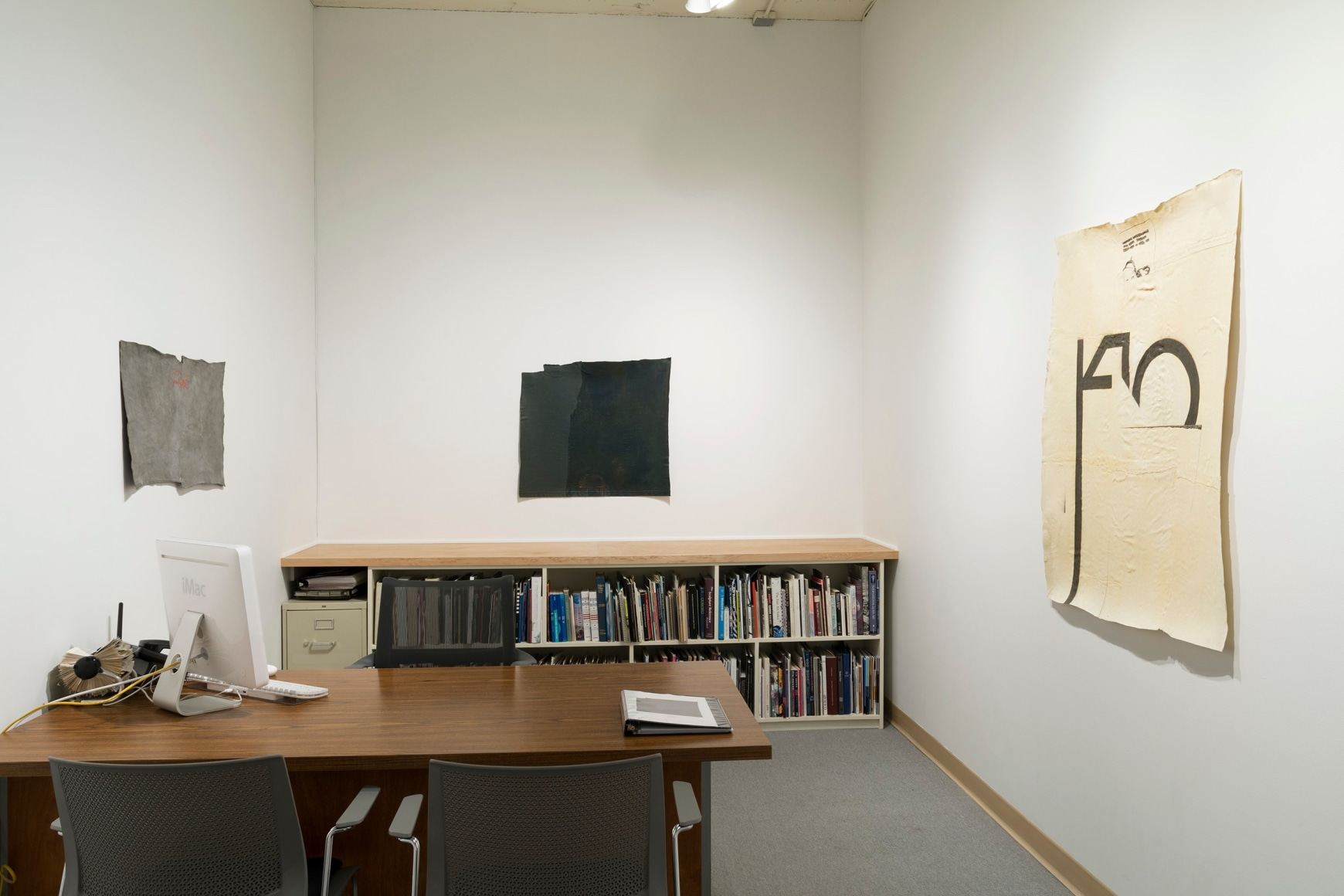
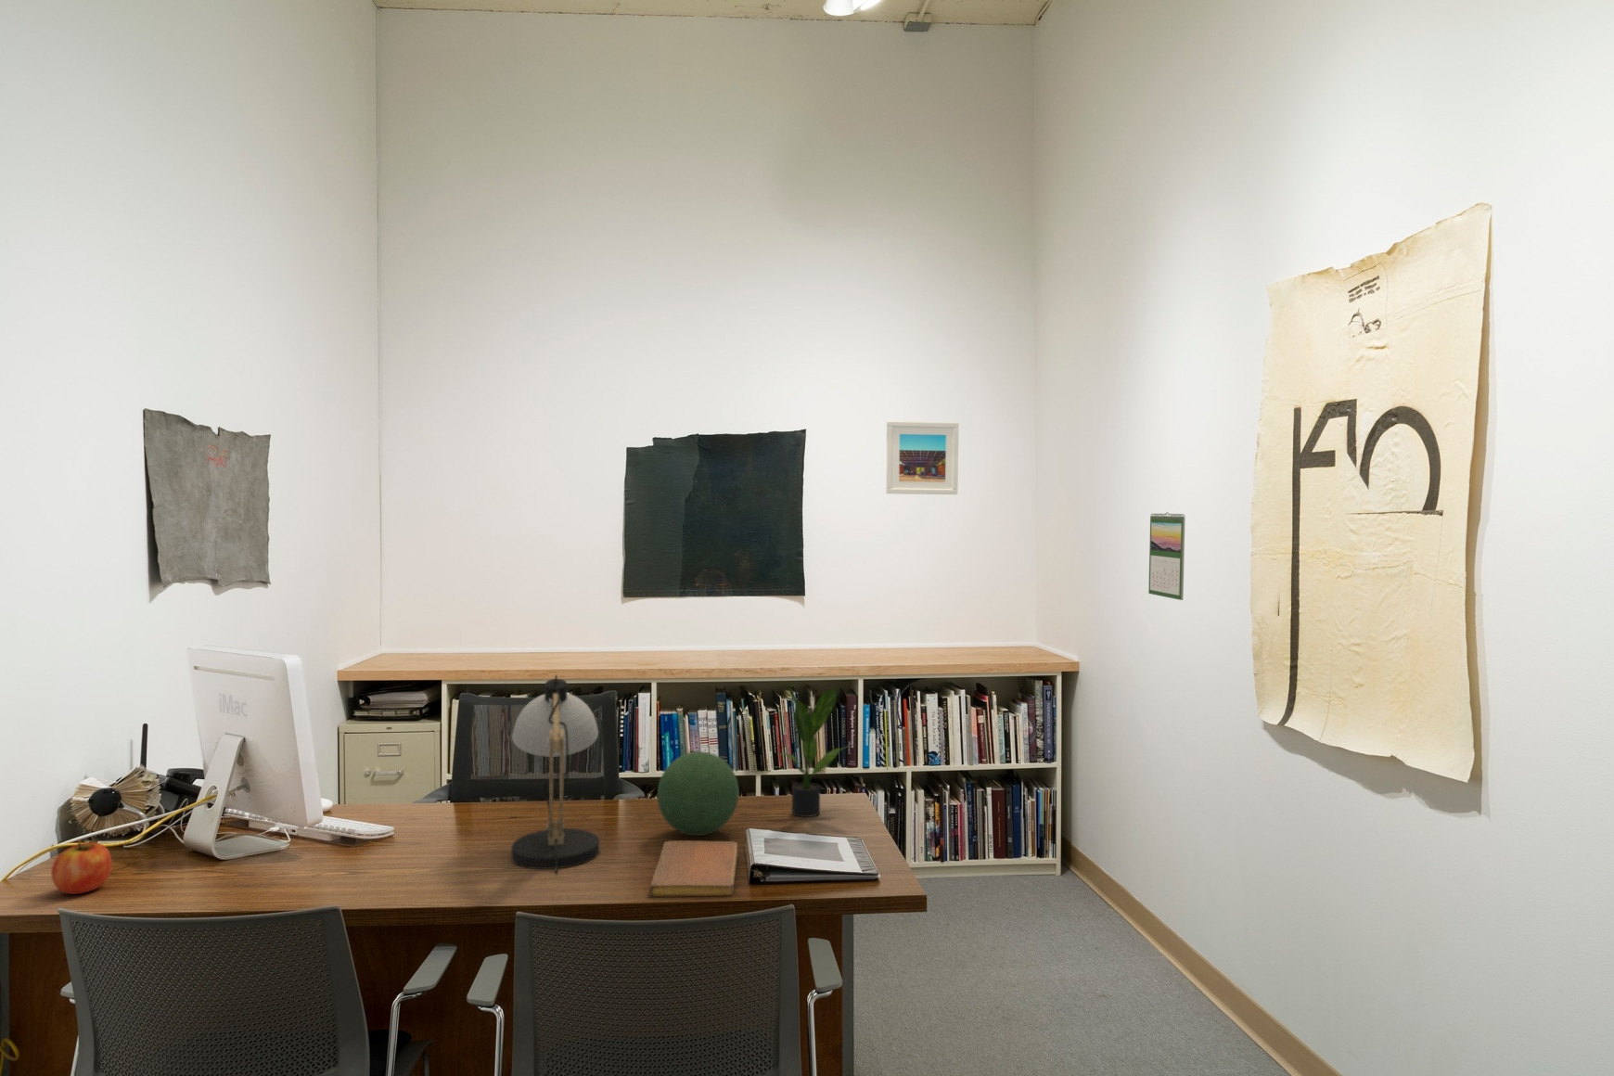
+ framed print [885,420,960,495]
+ potted plant [778,682,854,818]
+ desk lamp [510,674,600,875]
+ fruit [50,839,112,895]
+ calendar [1147,512,1186,602]
+ notebook [648,841,739,898]
+ decorative orb [657,751,740,837]
